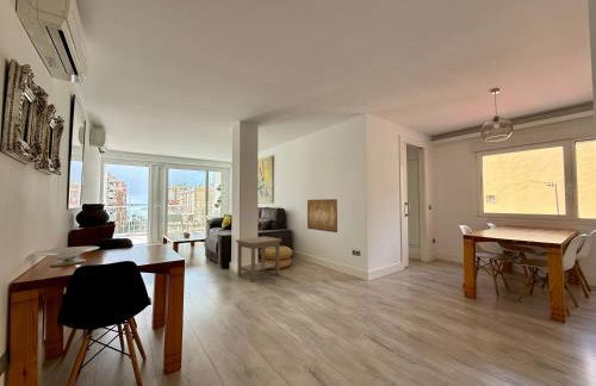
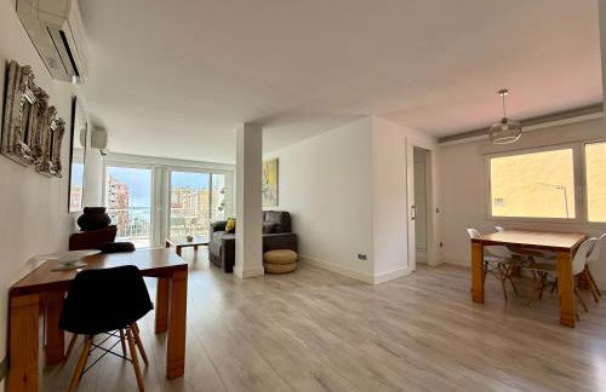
- wall art [306,198,339,234]
- side table [235,236,283,282]
